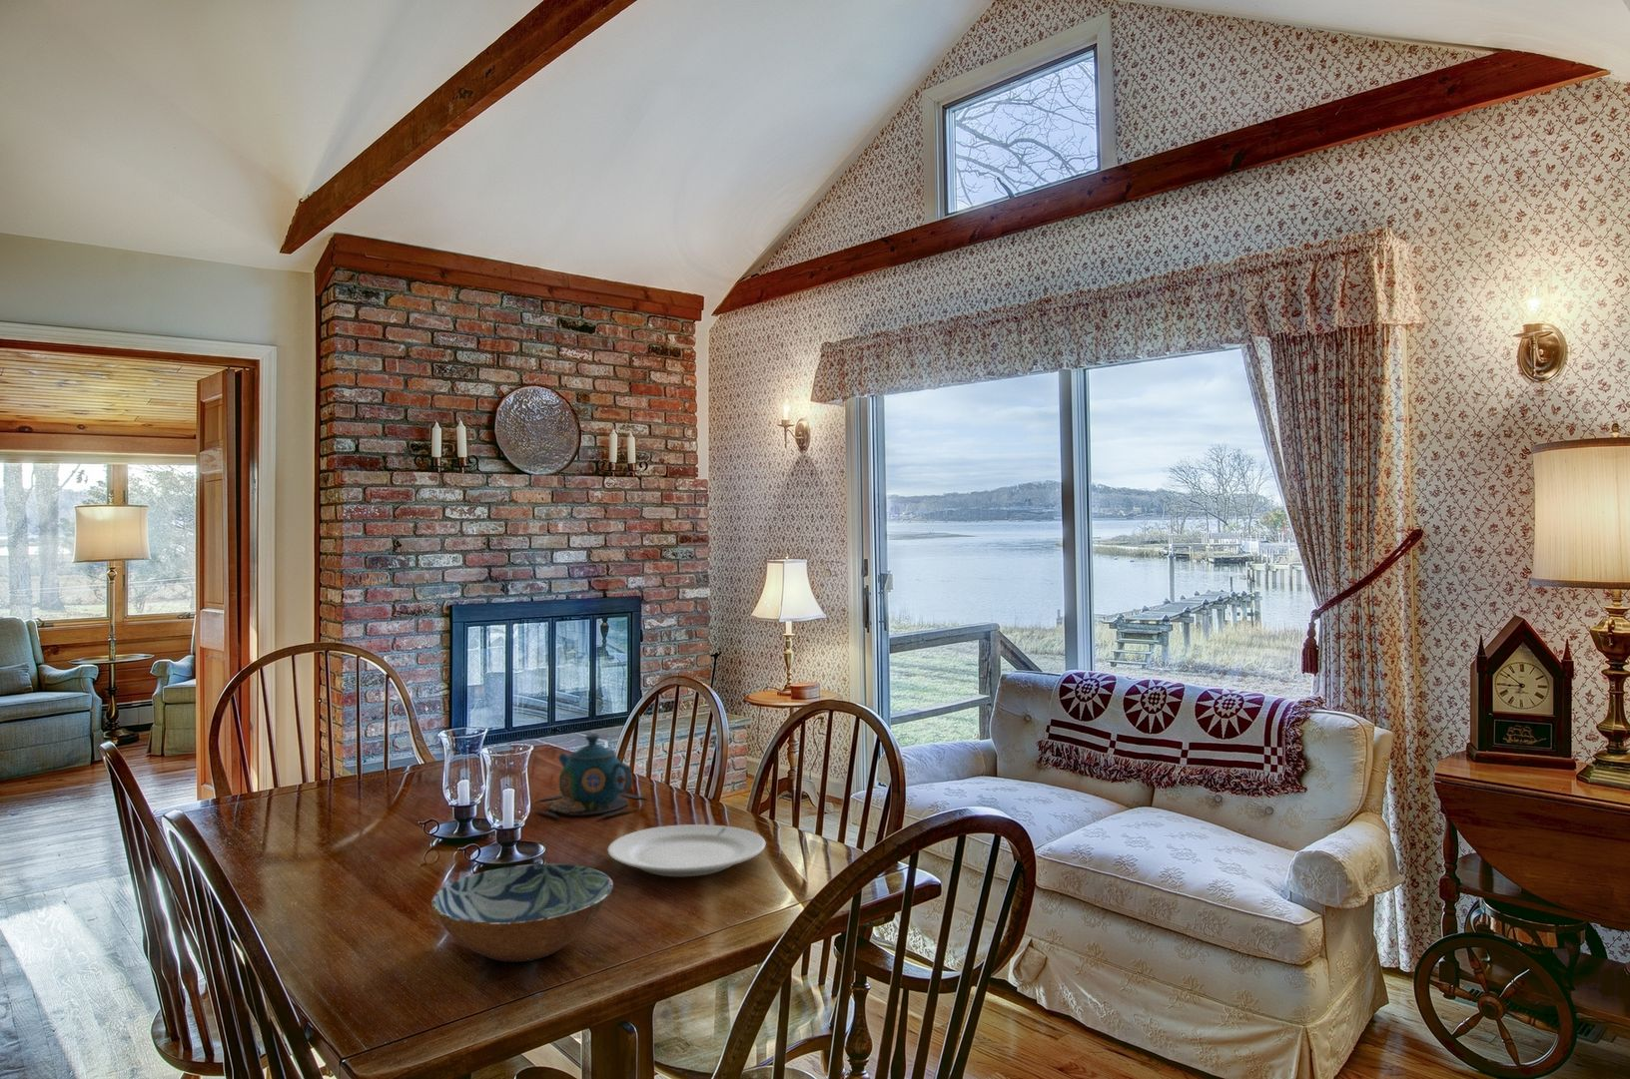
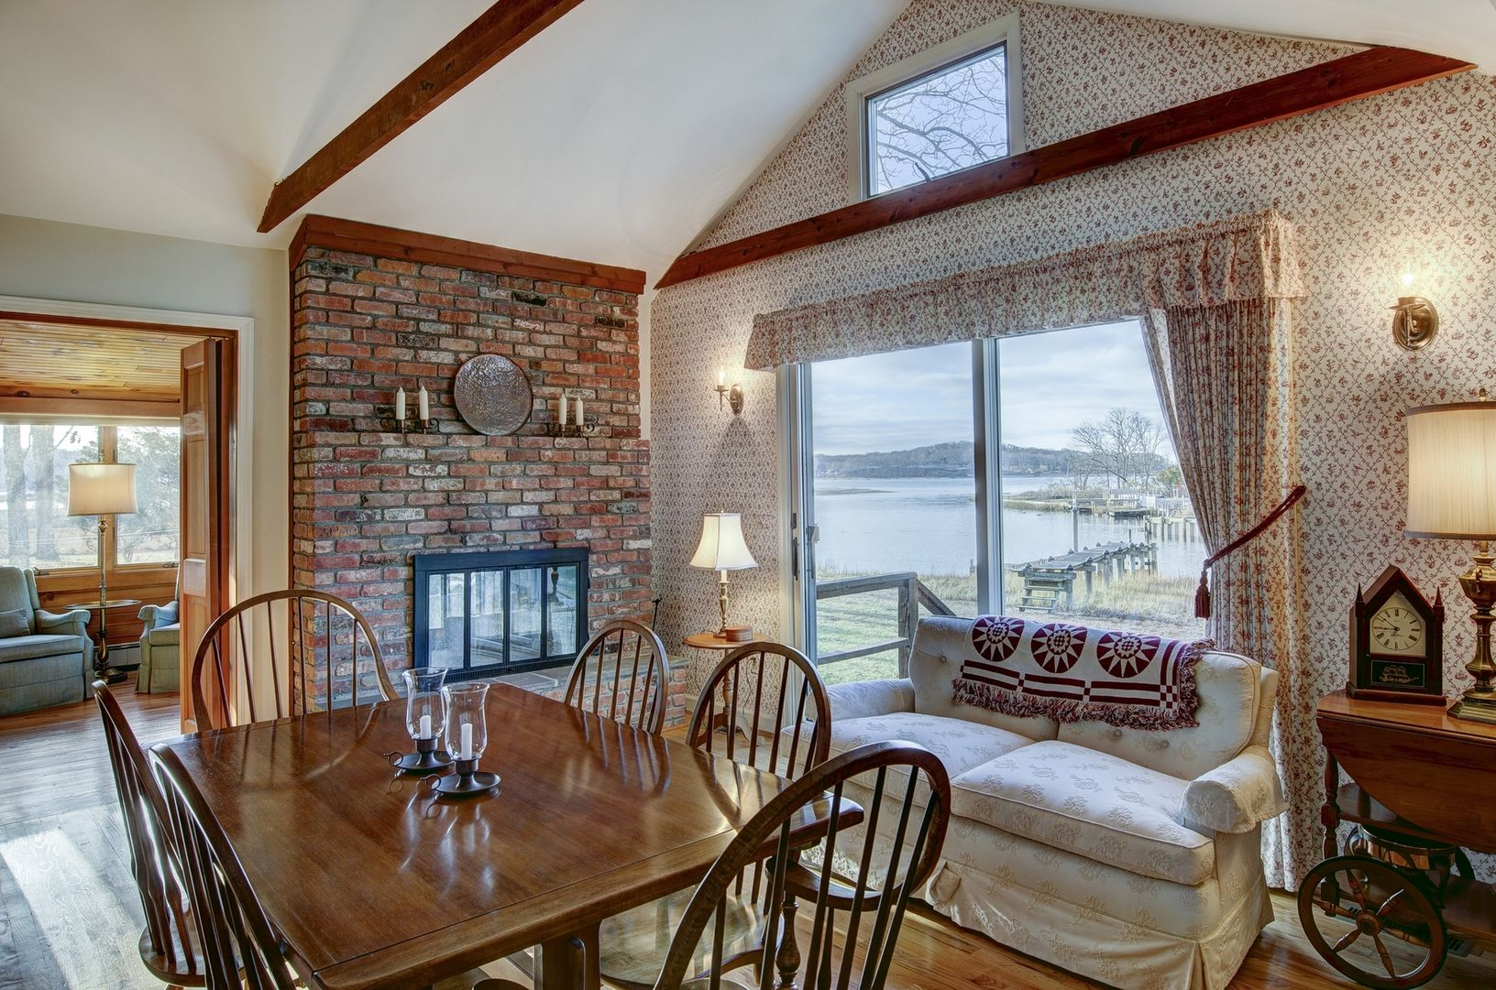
- chinaware [607,824,767,878]
- bowl [430,862,614,963]
- teapot [530,732,647,819]
